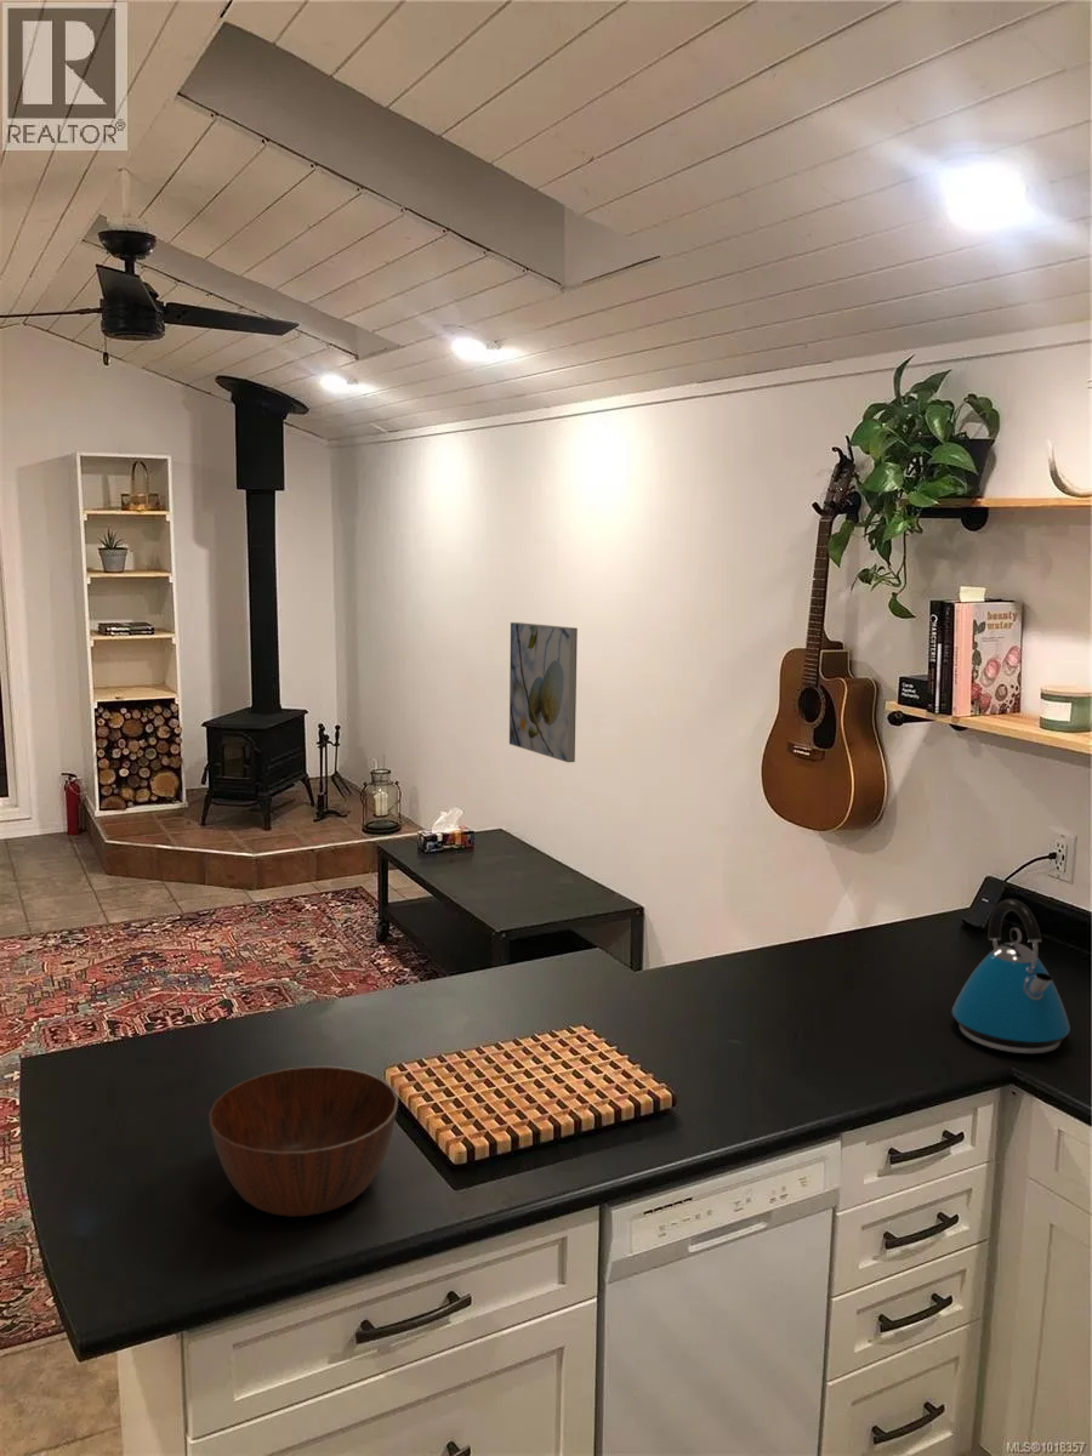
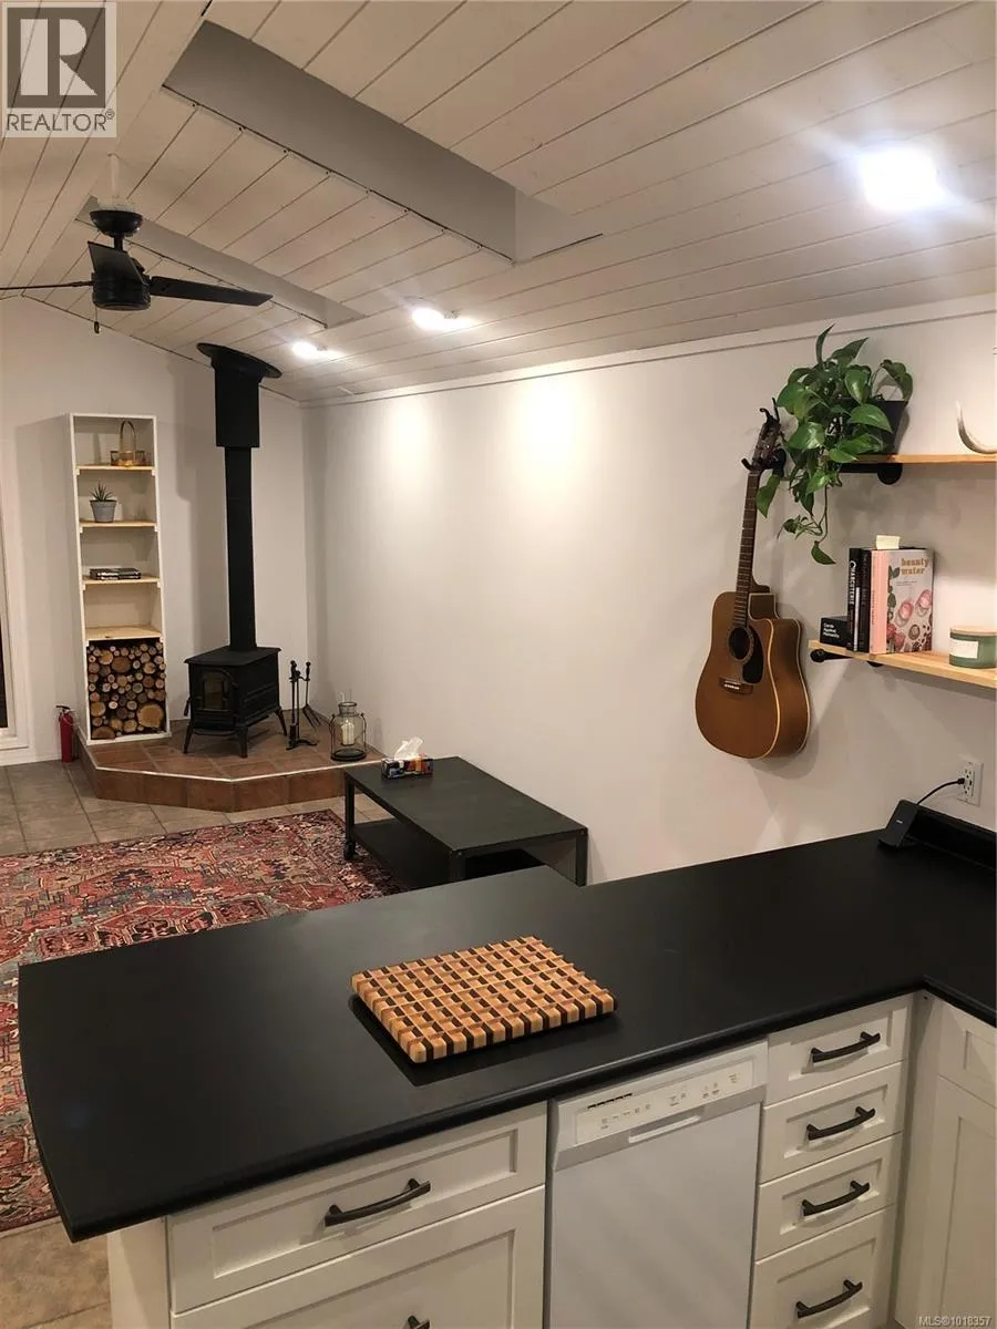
- kettle [951,898,1071,1054]
- bowl [207,1065,399,1218]
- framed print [508,621,579,763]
